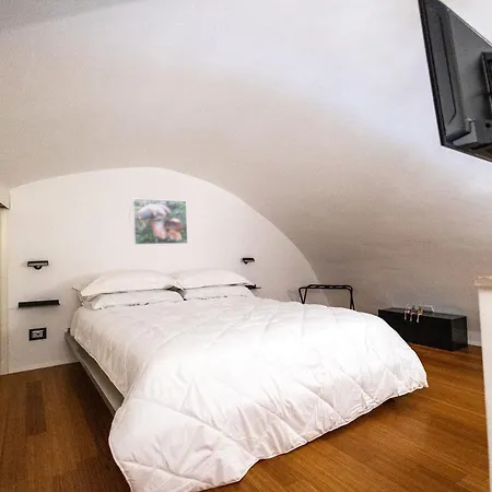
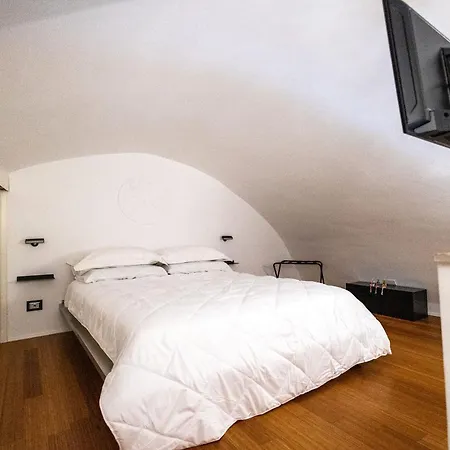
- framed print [131,198,189,246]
